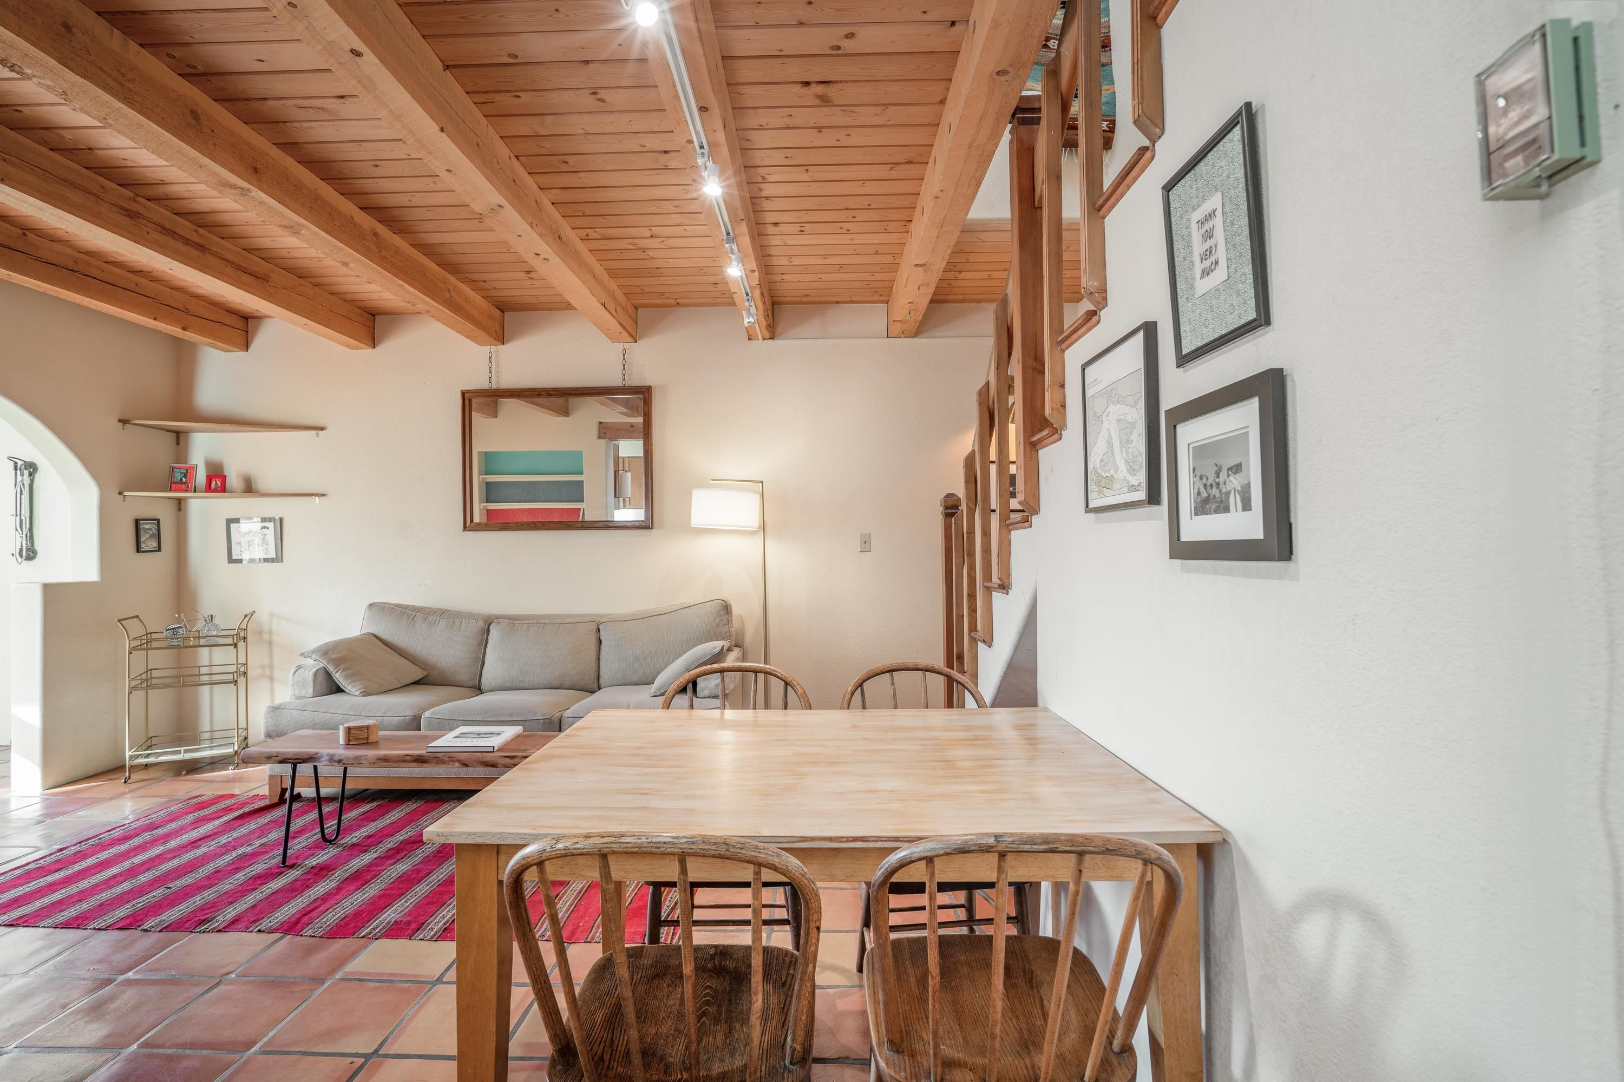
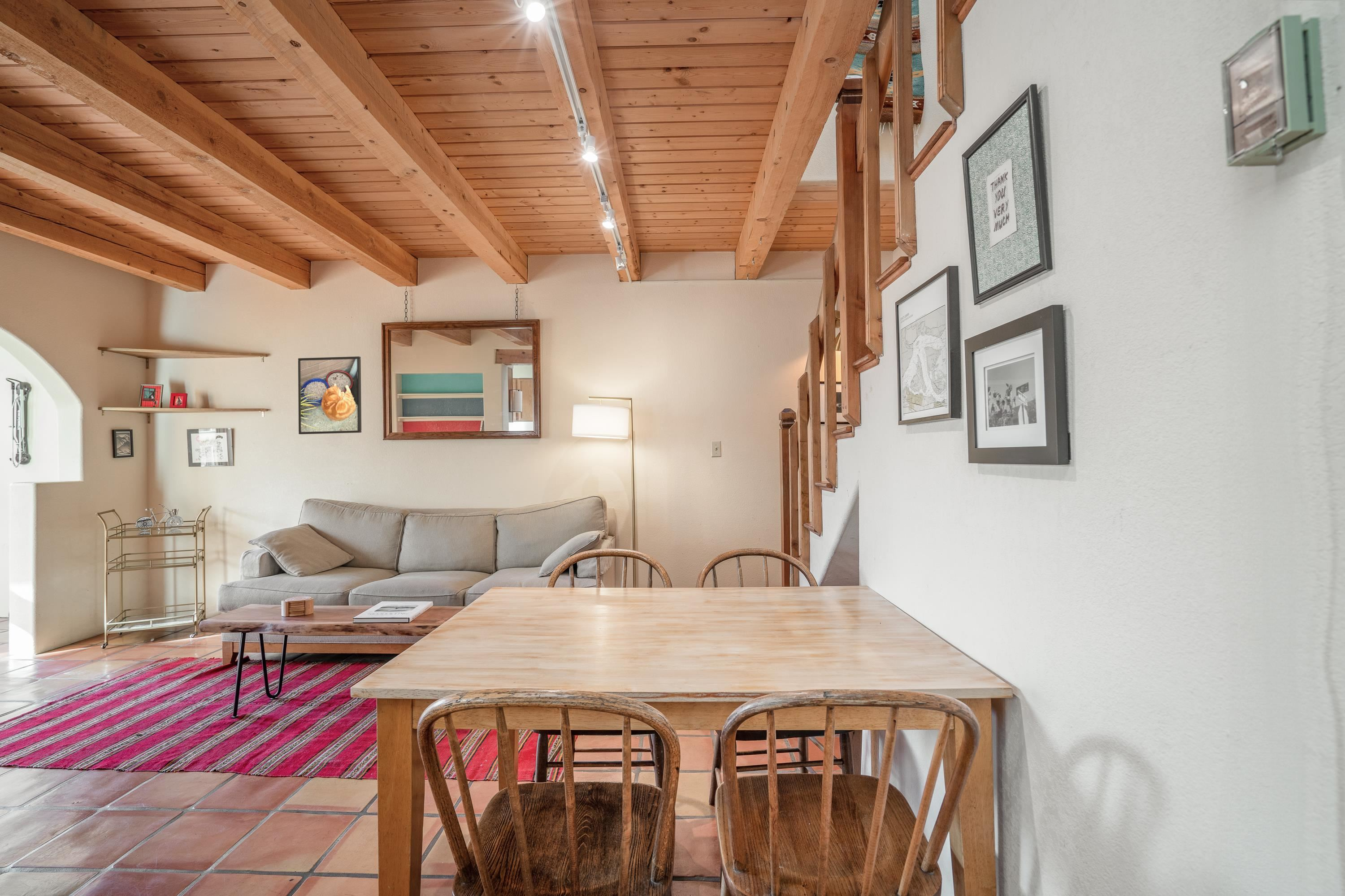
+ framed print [298,356,362,435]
